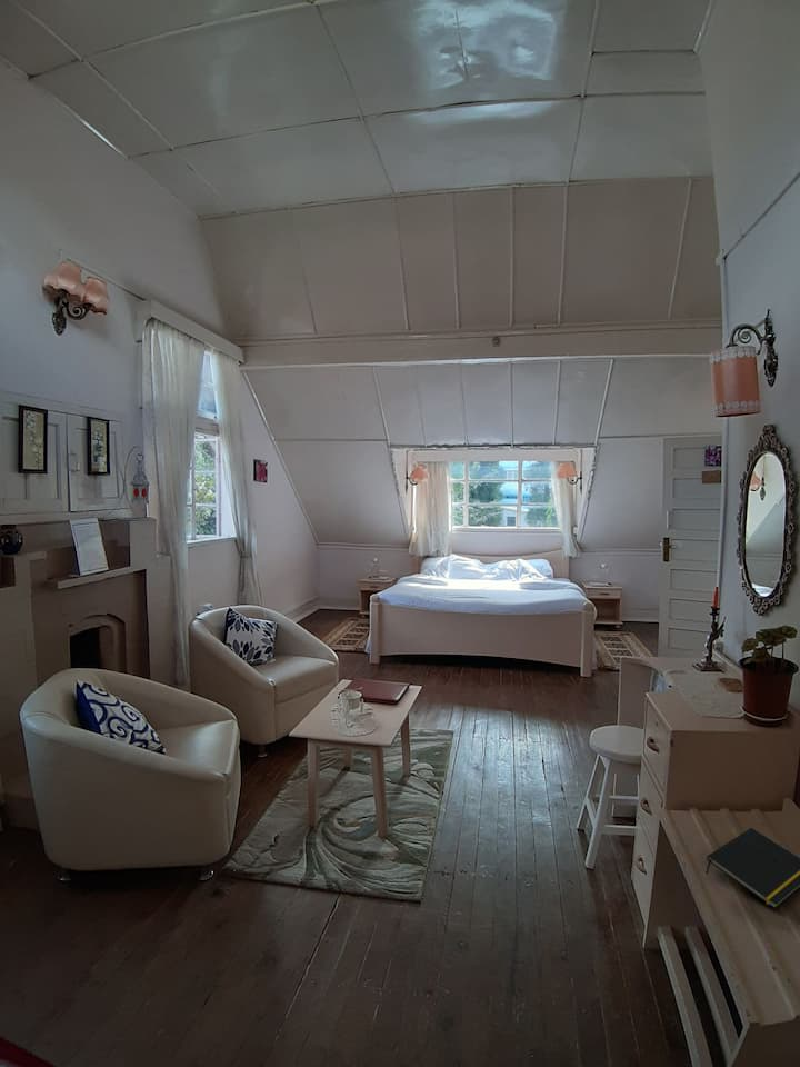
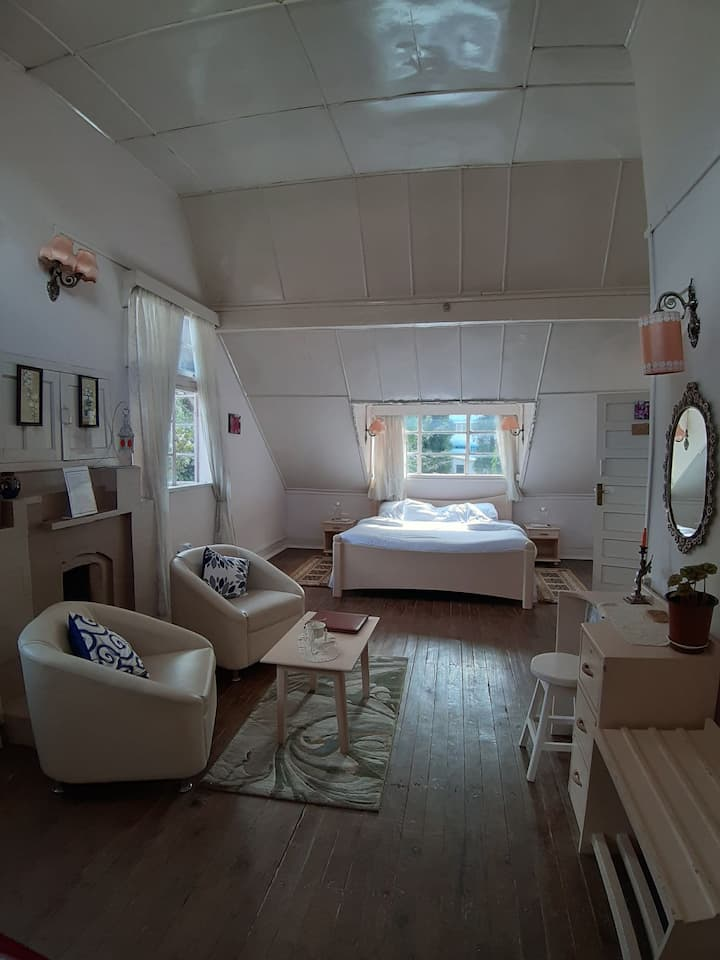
- notepad [706,827,800,910]
